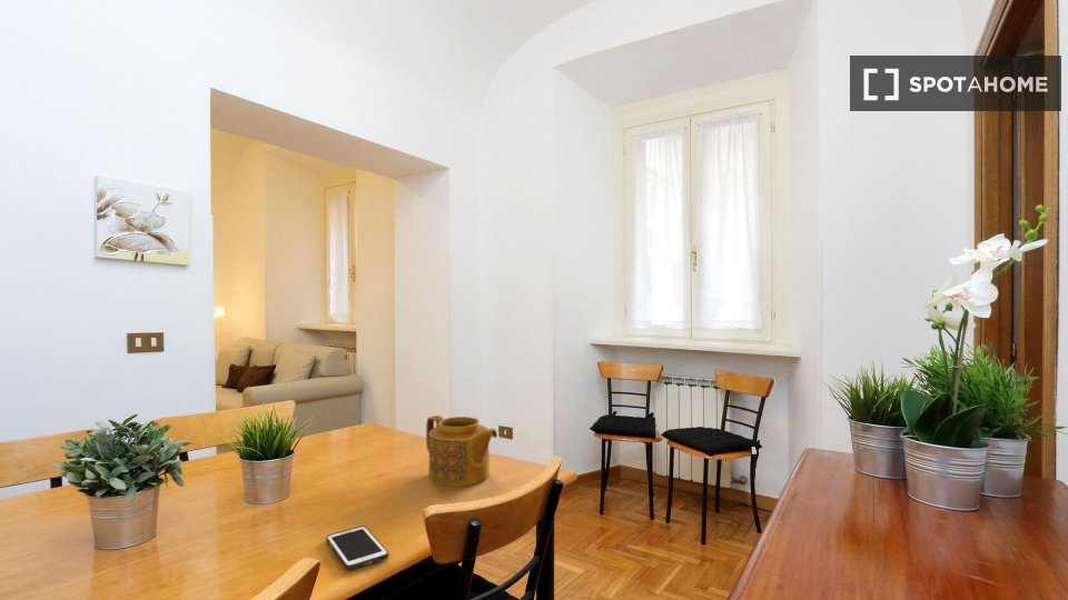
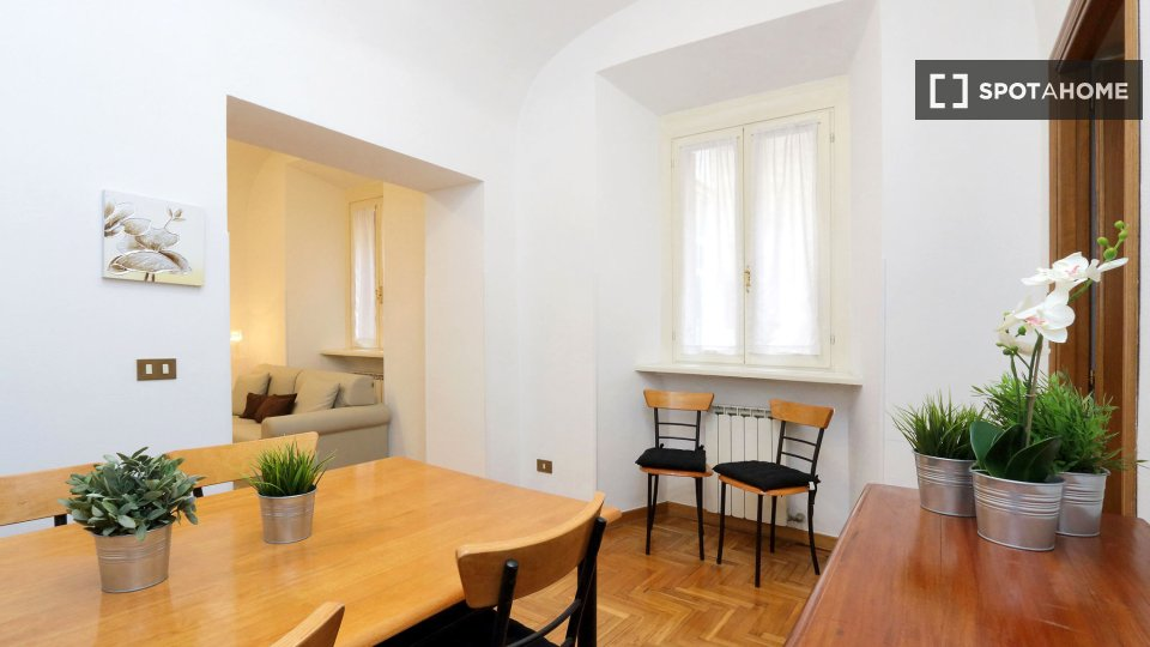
- cell phone [326,524,389,571]
- teapot [425,414,498,488]
